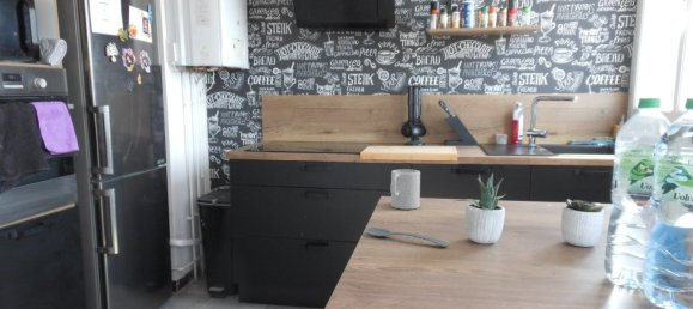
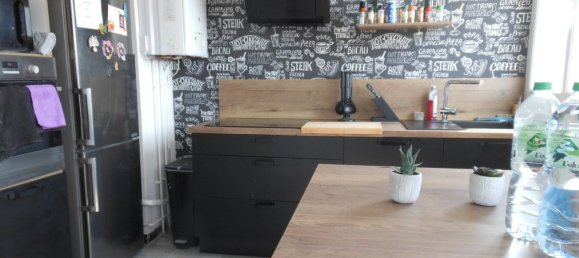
- mug [389,168,421,211]
- spoon [364,226,450,248]
